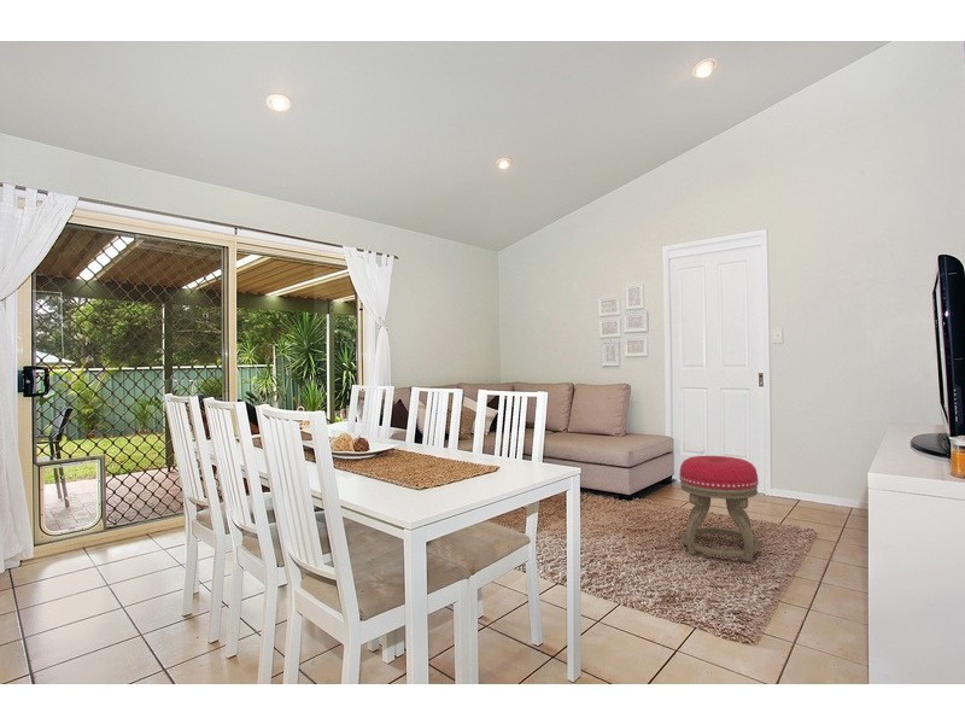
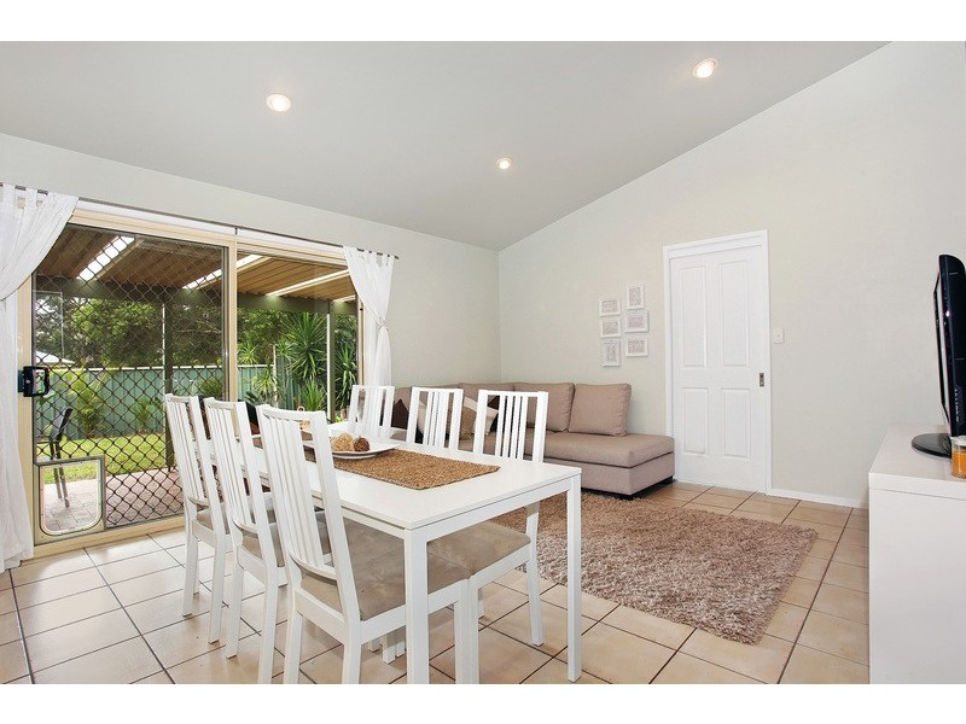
- stool [678,455,760,562]
